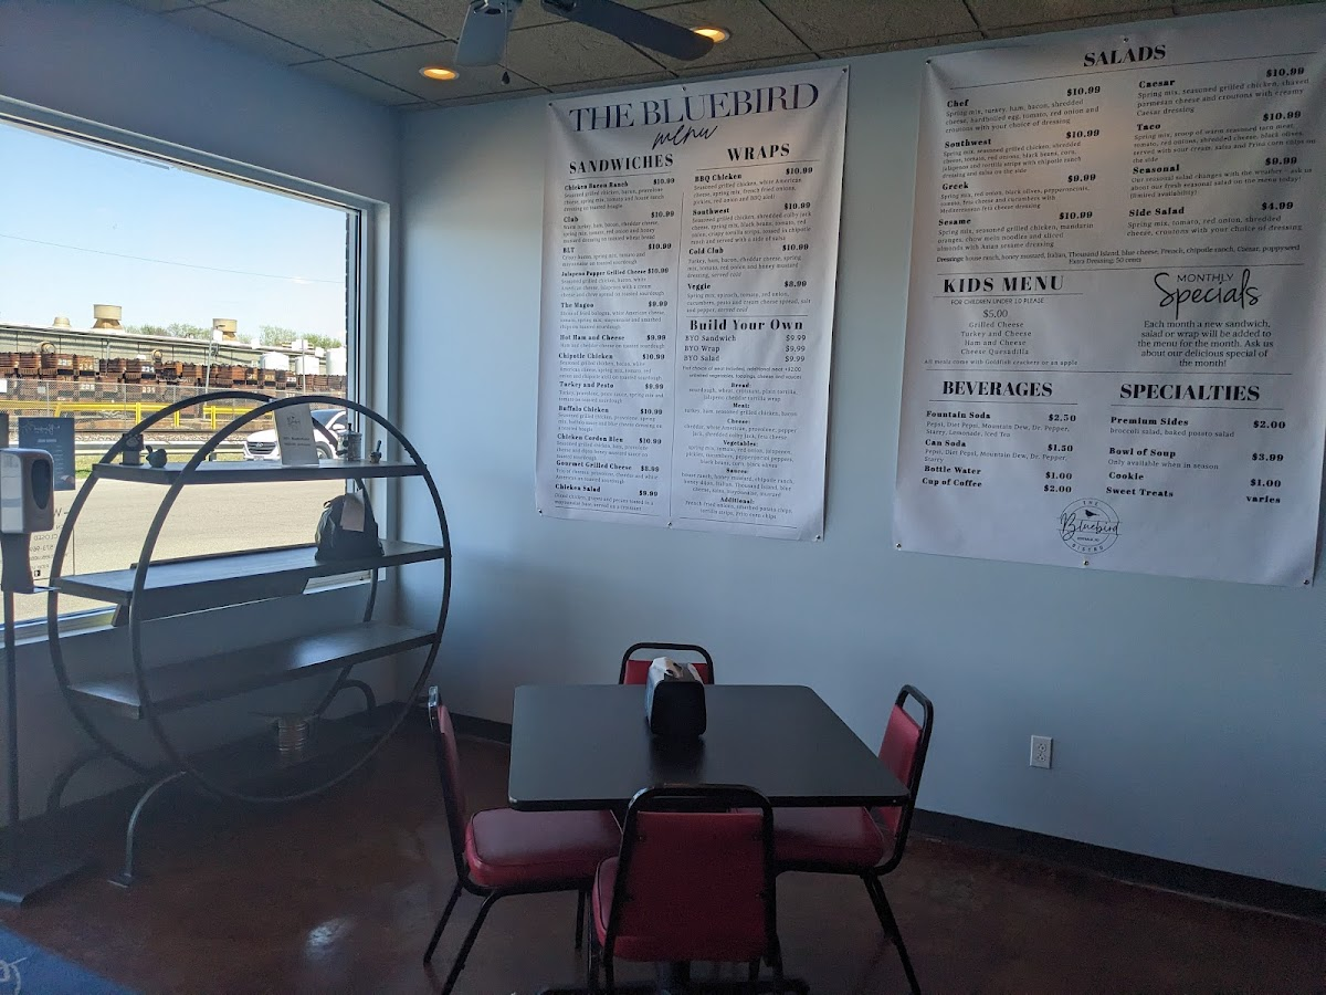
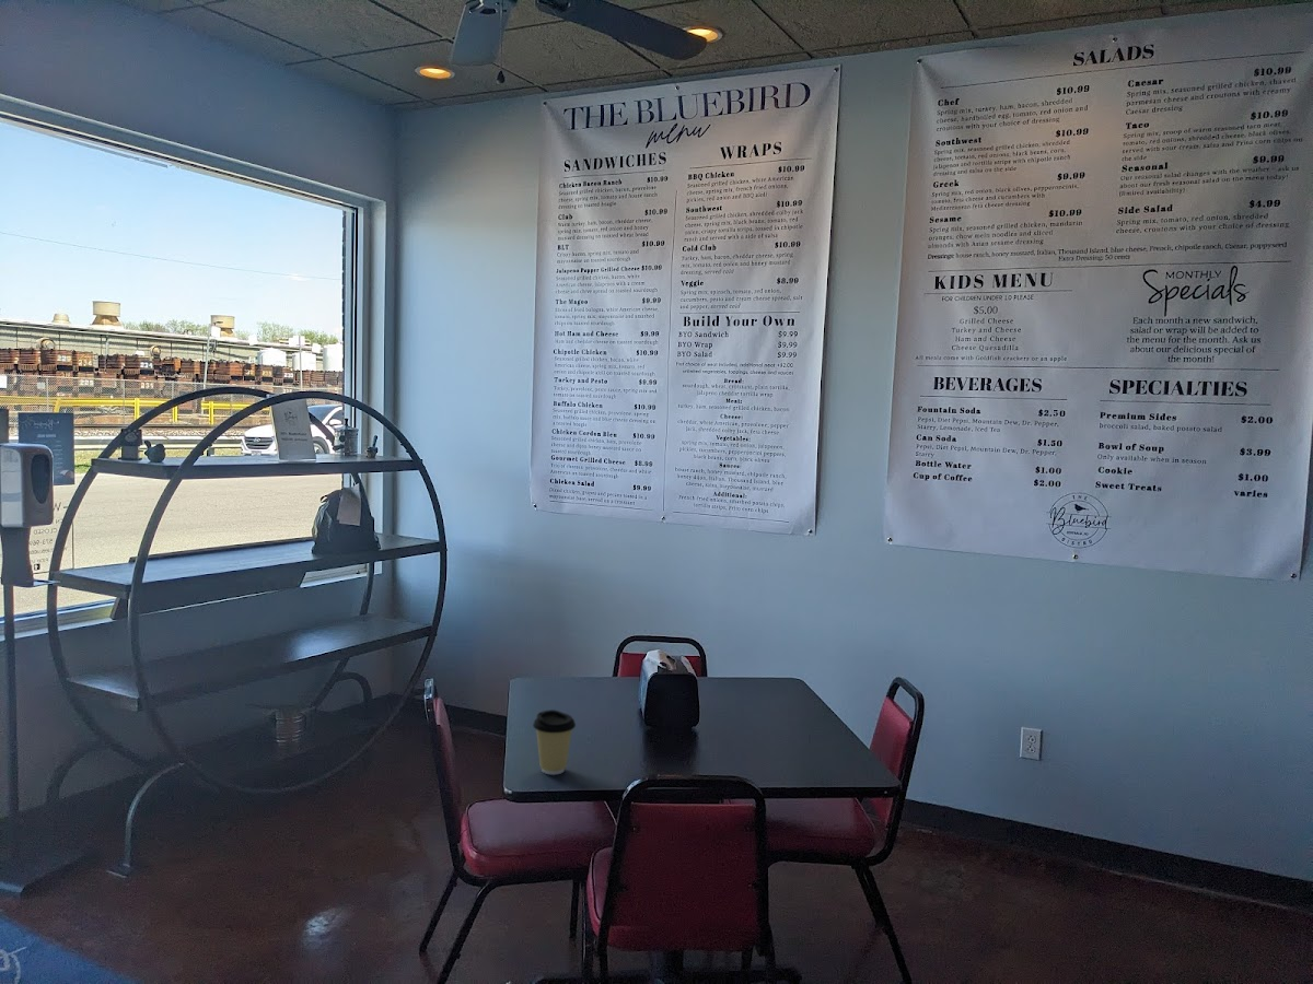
+ coffee cup [532,708,577,776]
